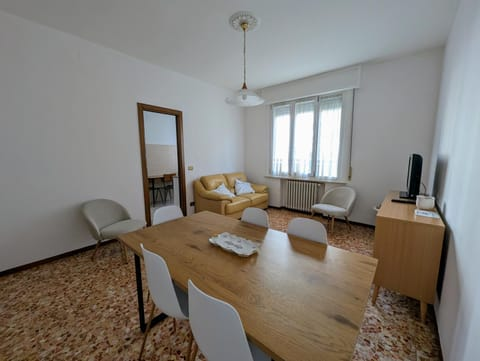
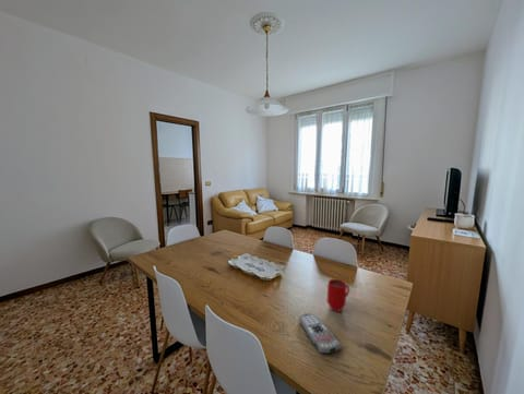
+ remote control [298,312,343,355]
+ mug [326,278,350,312]
